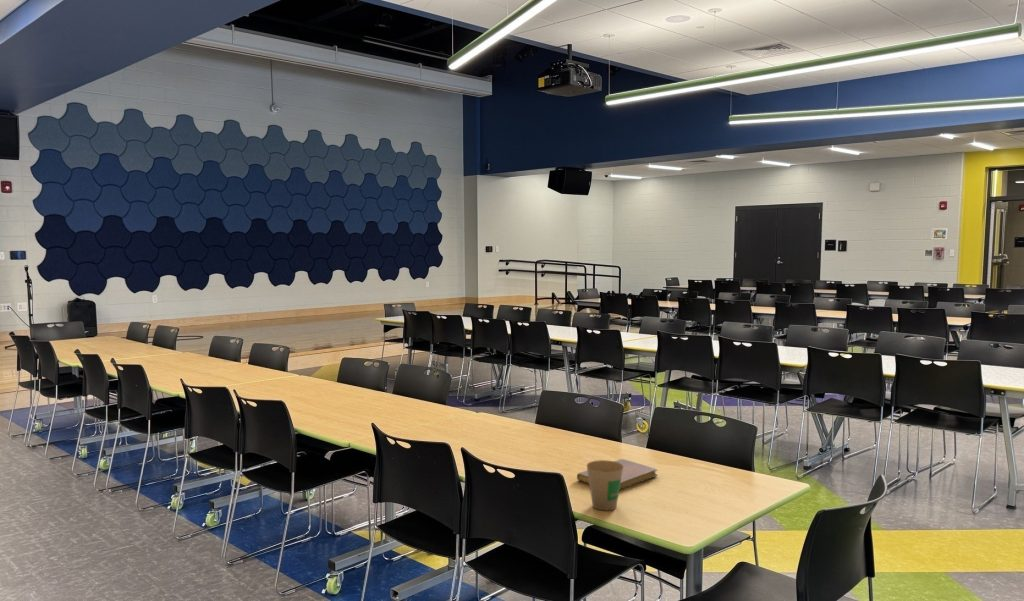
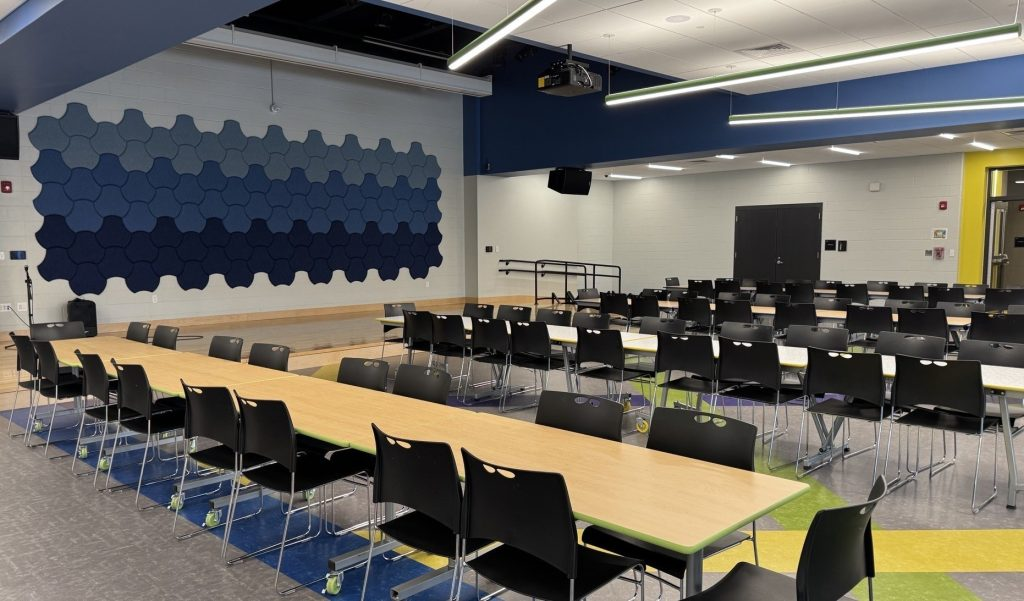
- paper cup [586,459,623,512]
- notebook [576,458,658,491]
